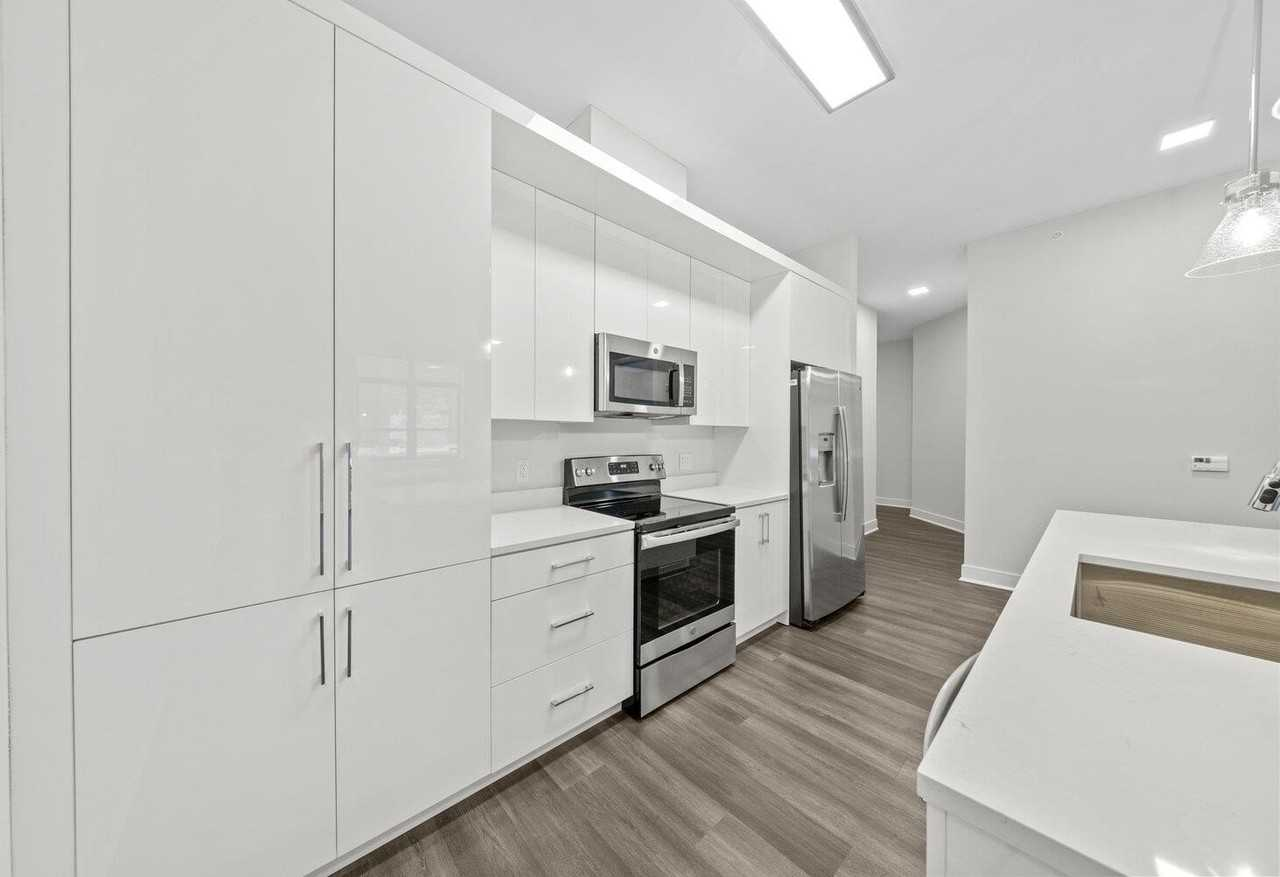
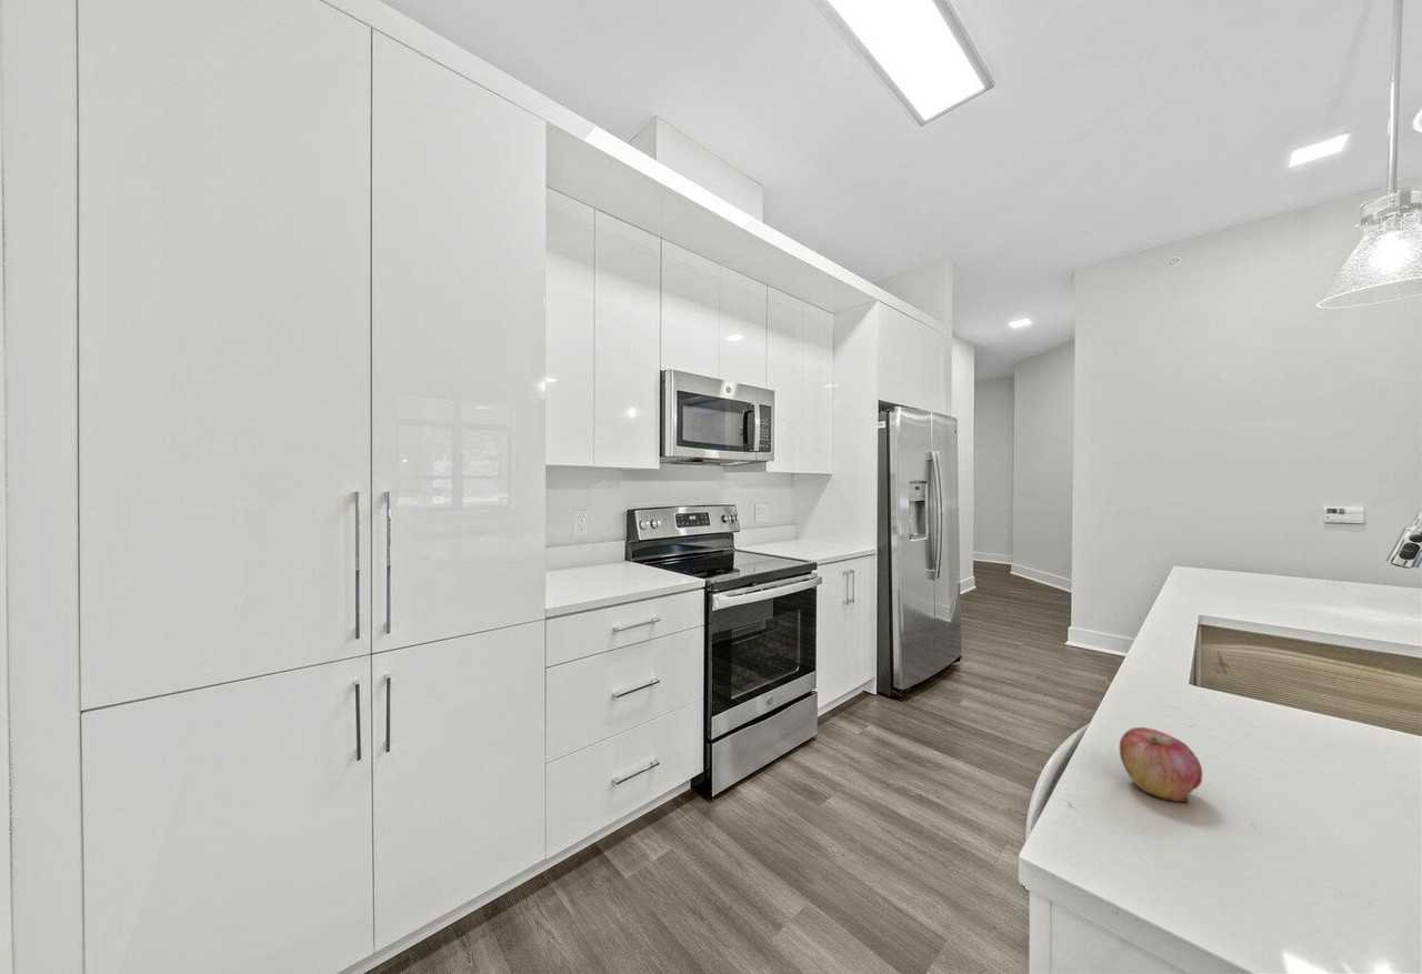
+ apple [1119,726,1203,804]
